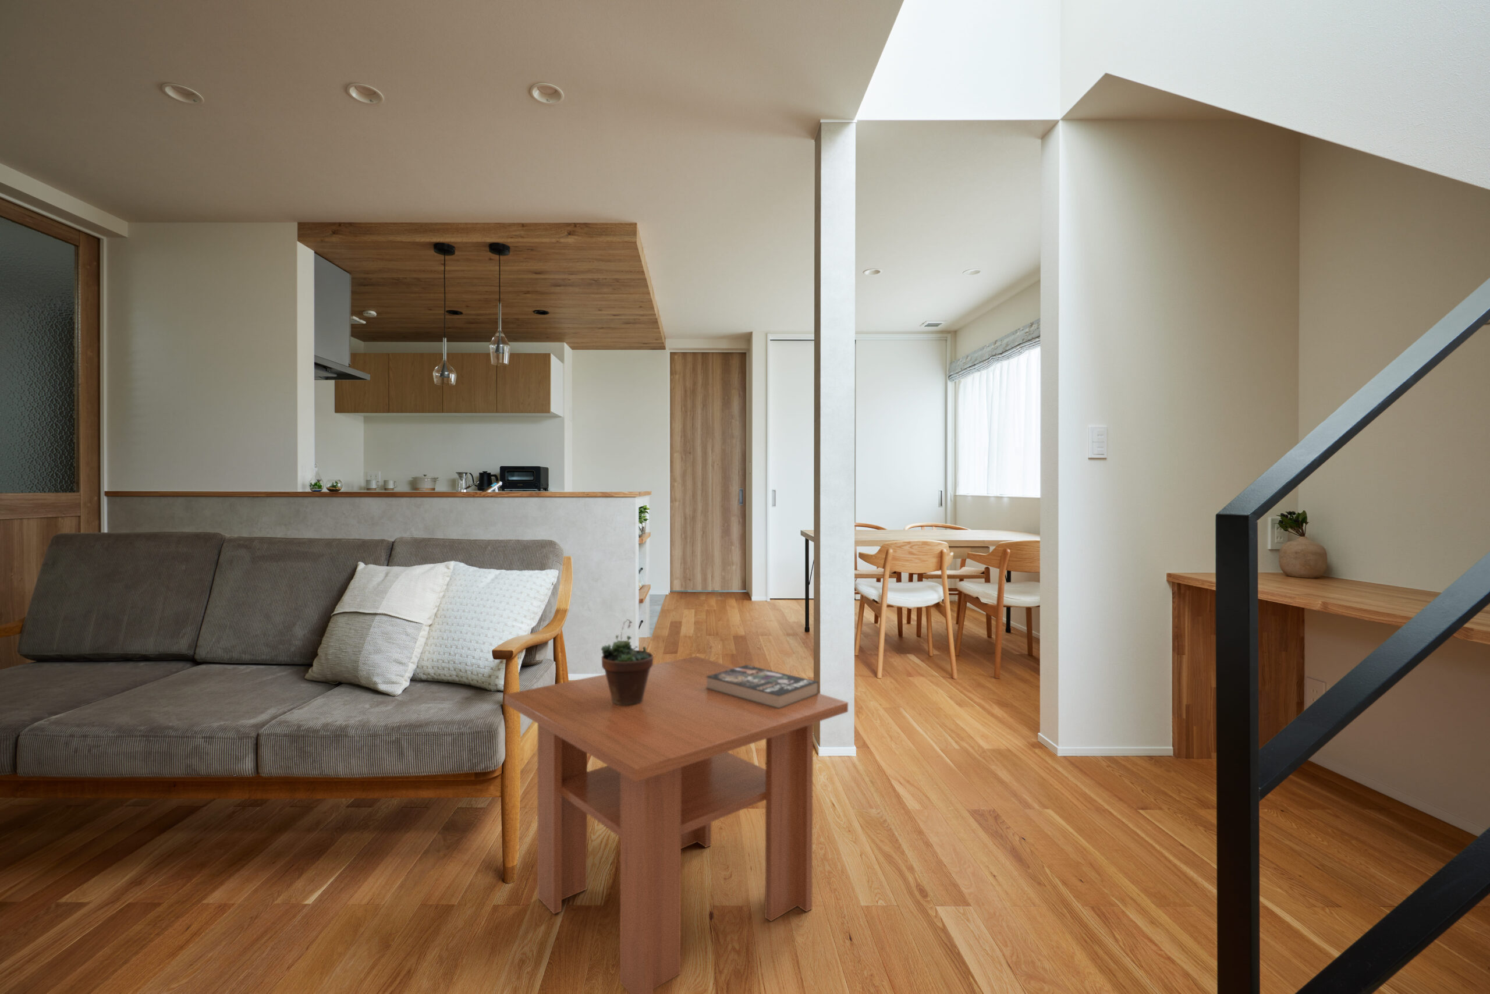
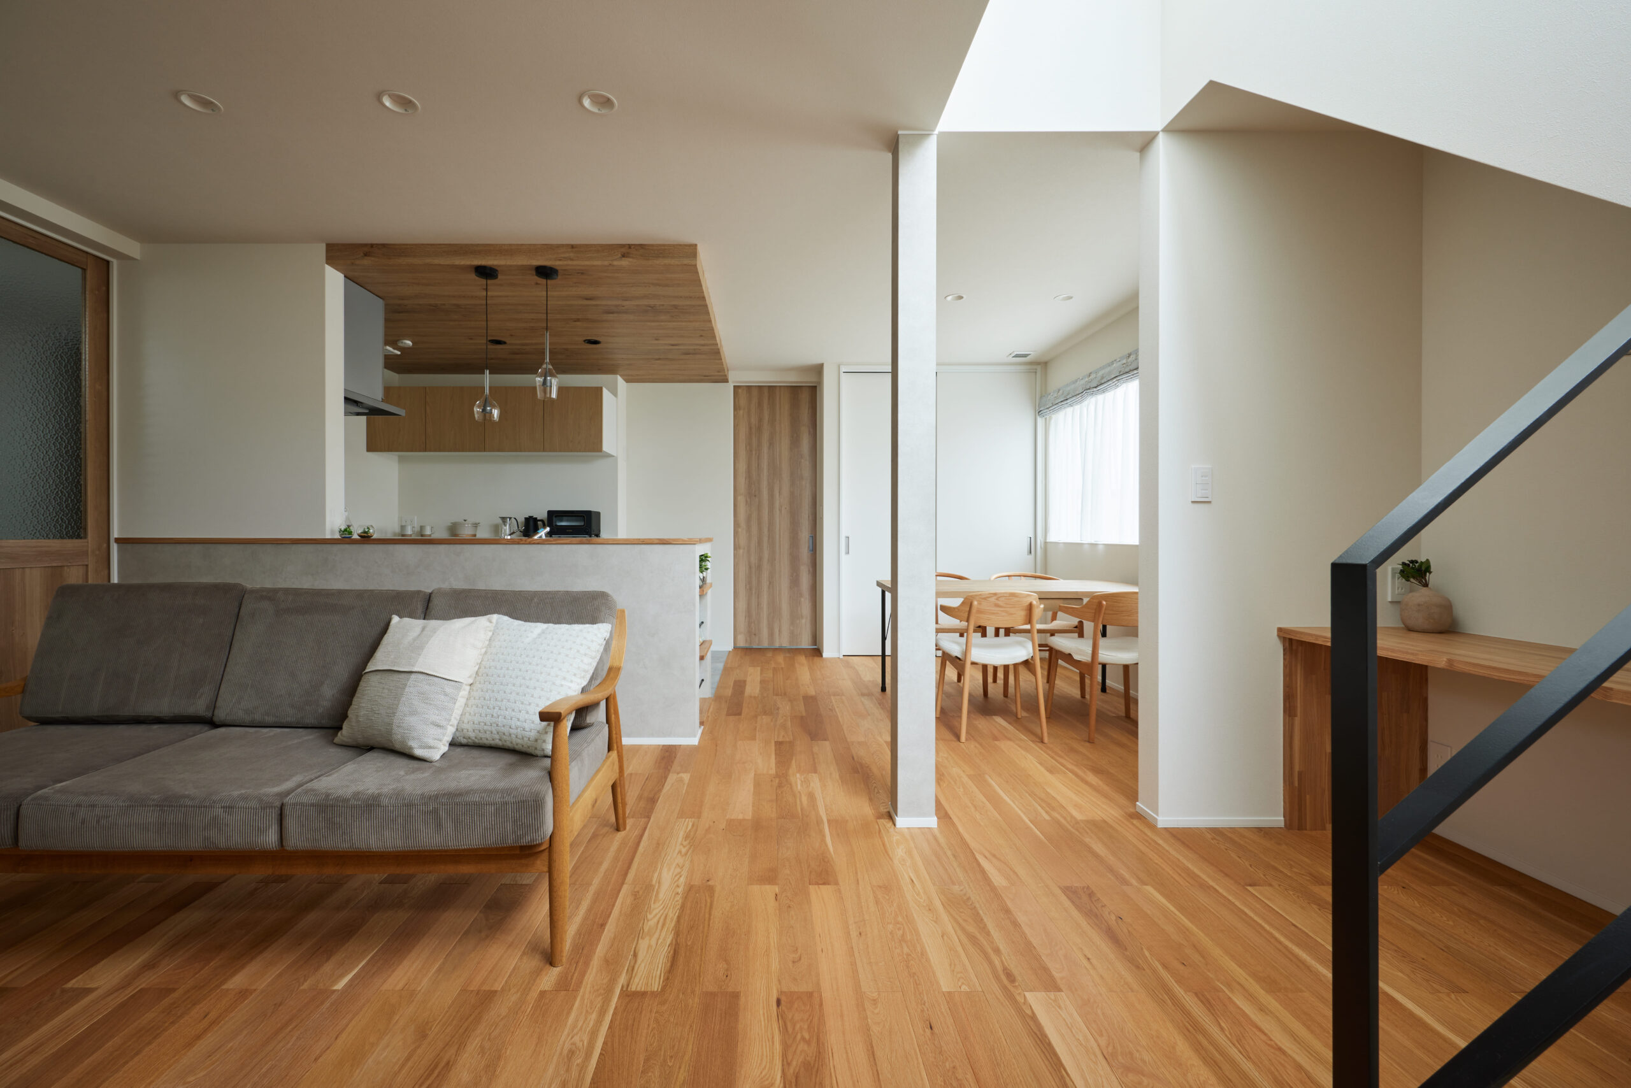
- book [706,665,819,709]
- succulent plant [600,619,653,706]
- coffee table [504,656,849,994]
